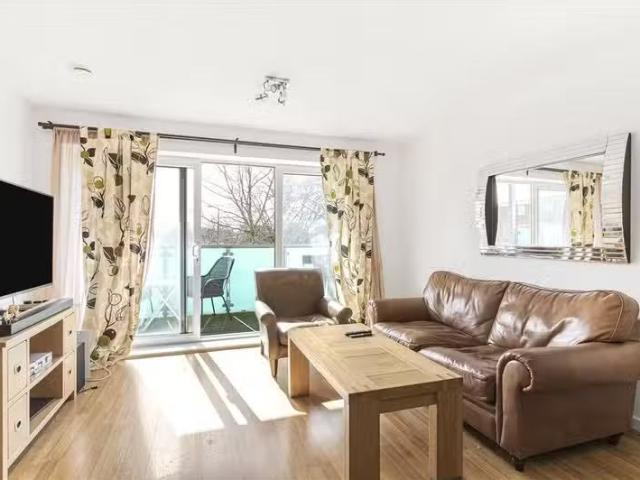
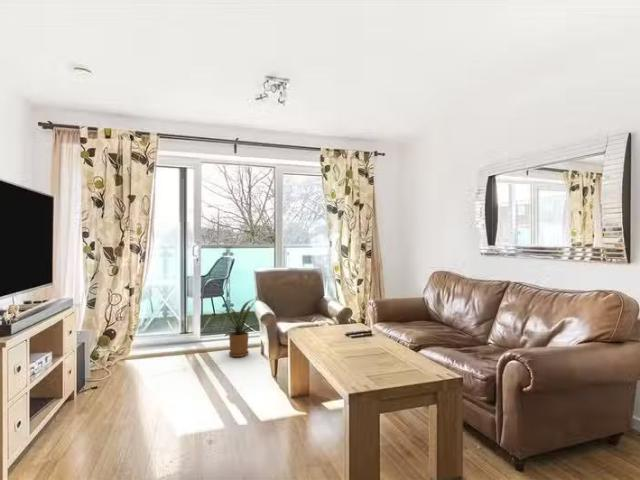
+ house plant [211,298,260,358]
